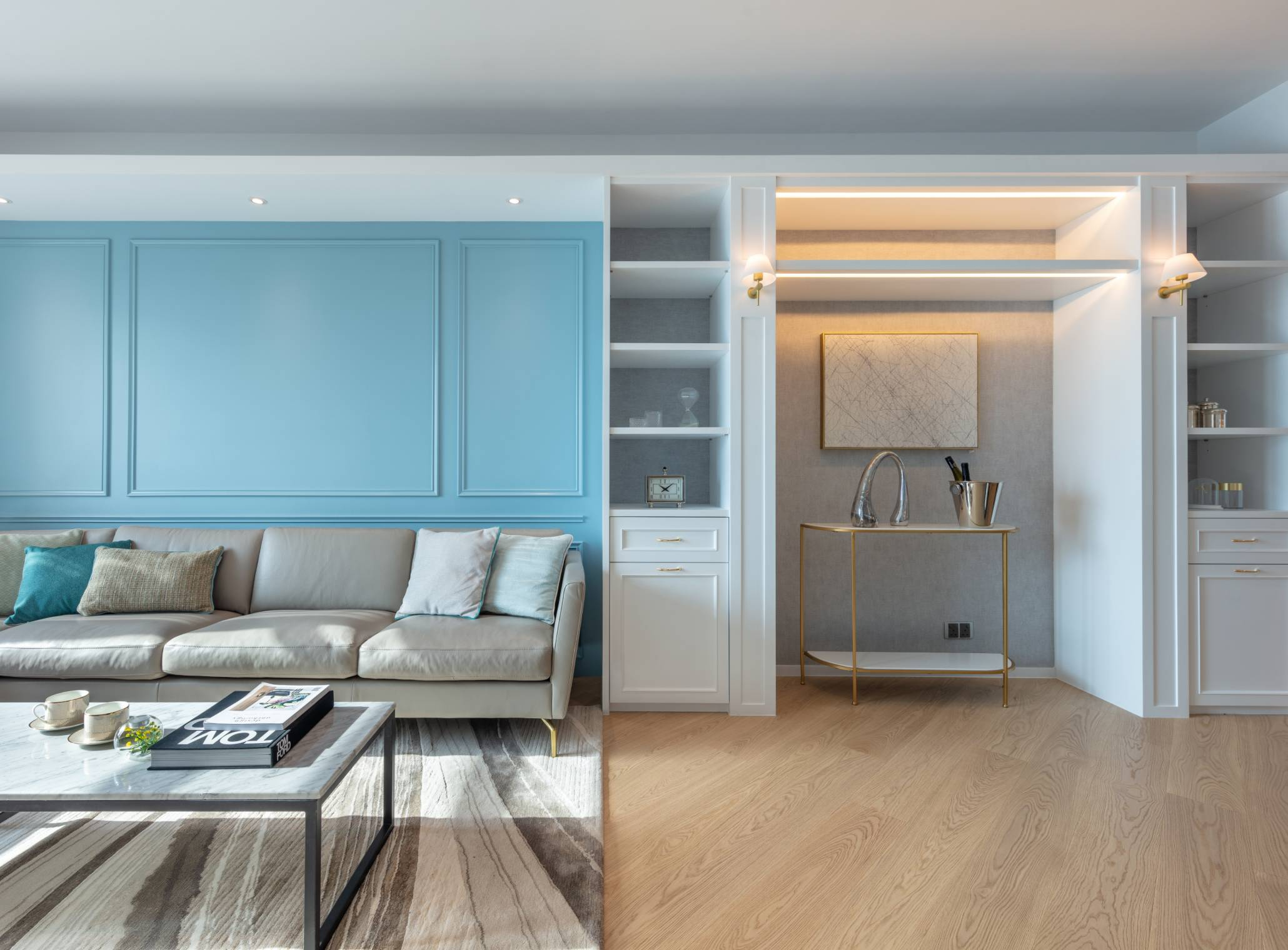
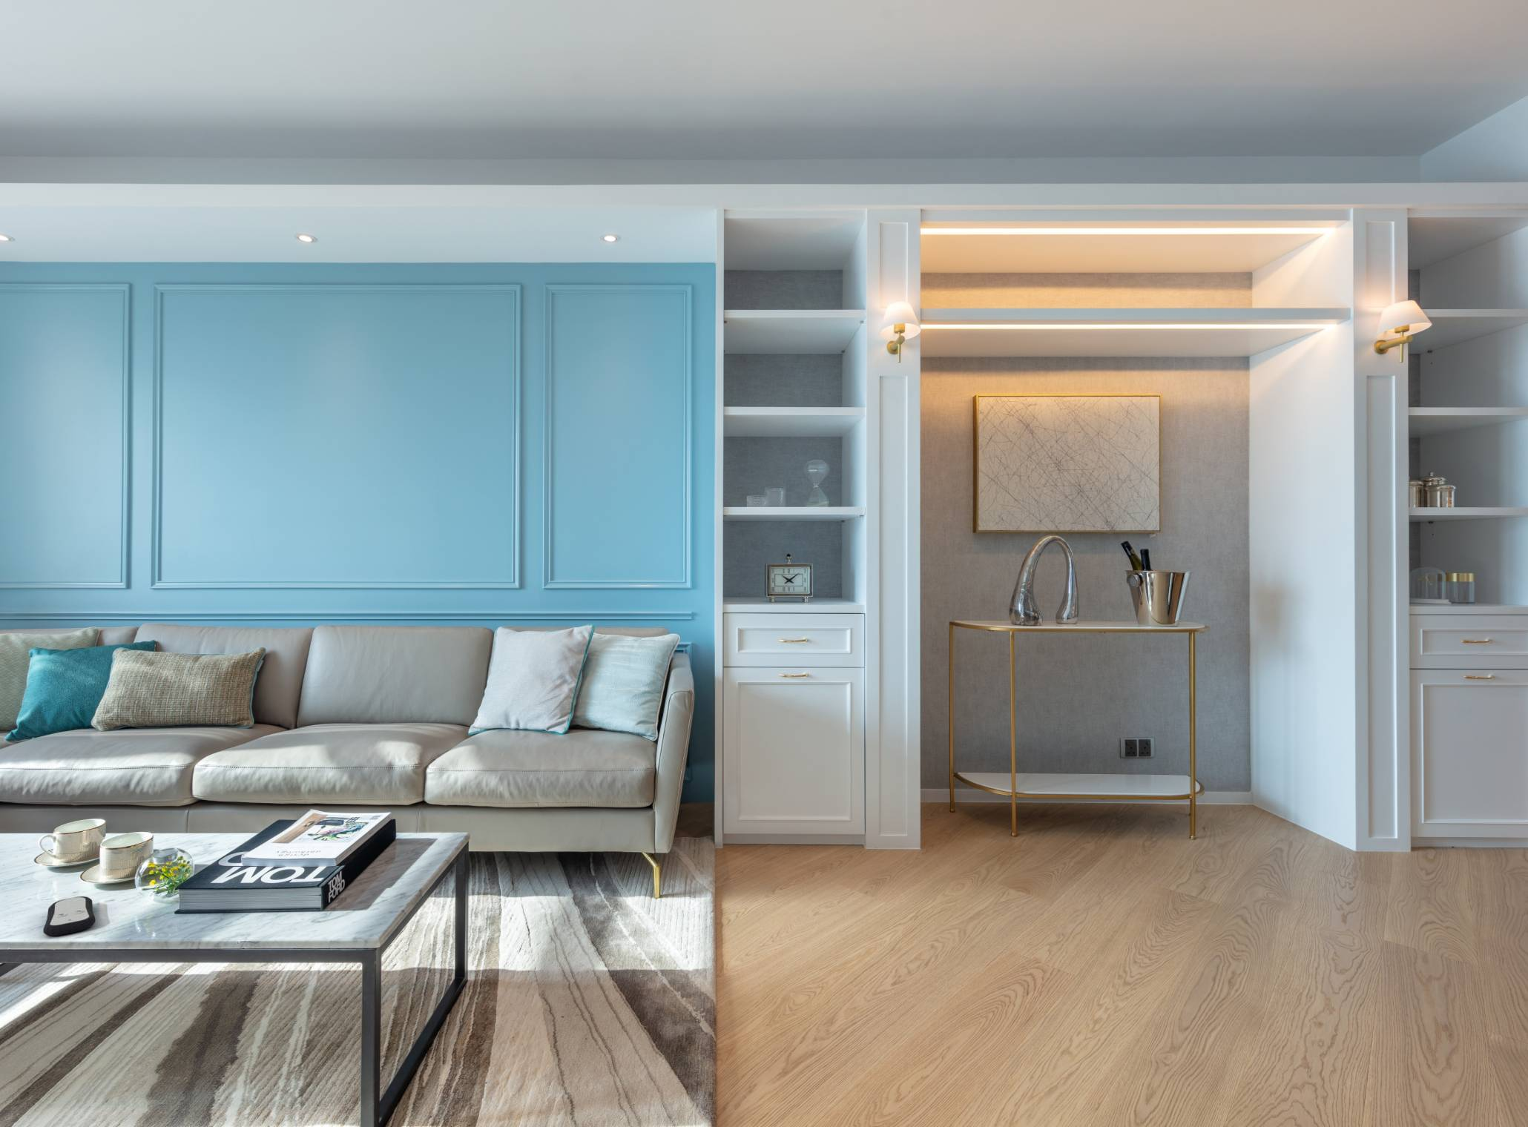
+ remote control [43,896,96,937]
